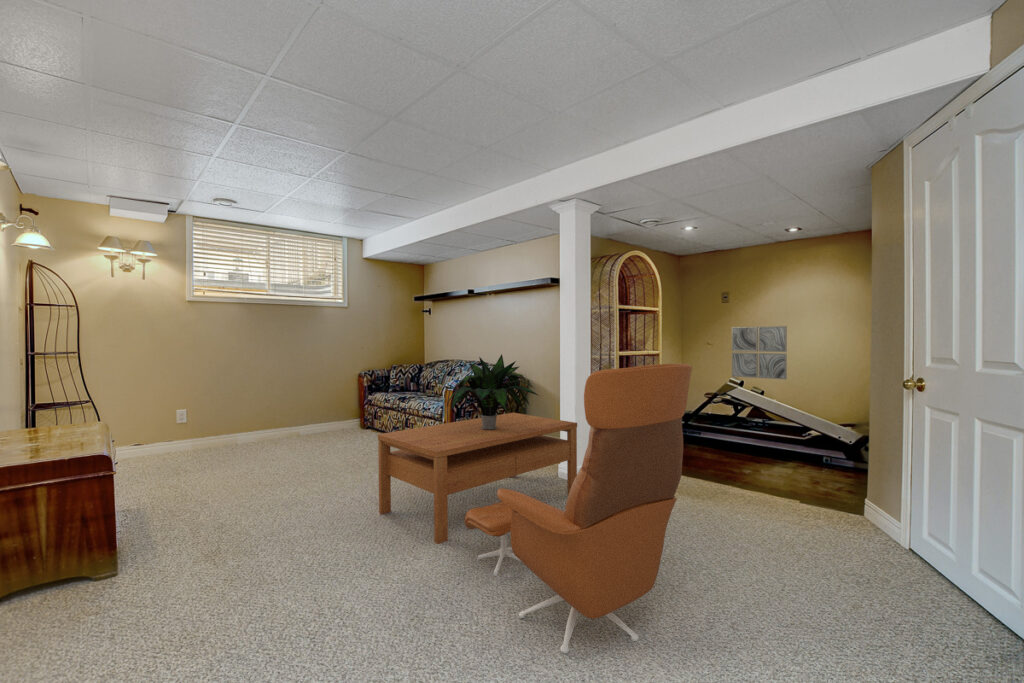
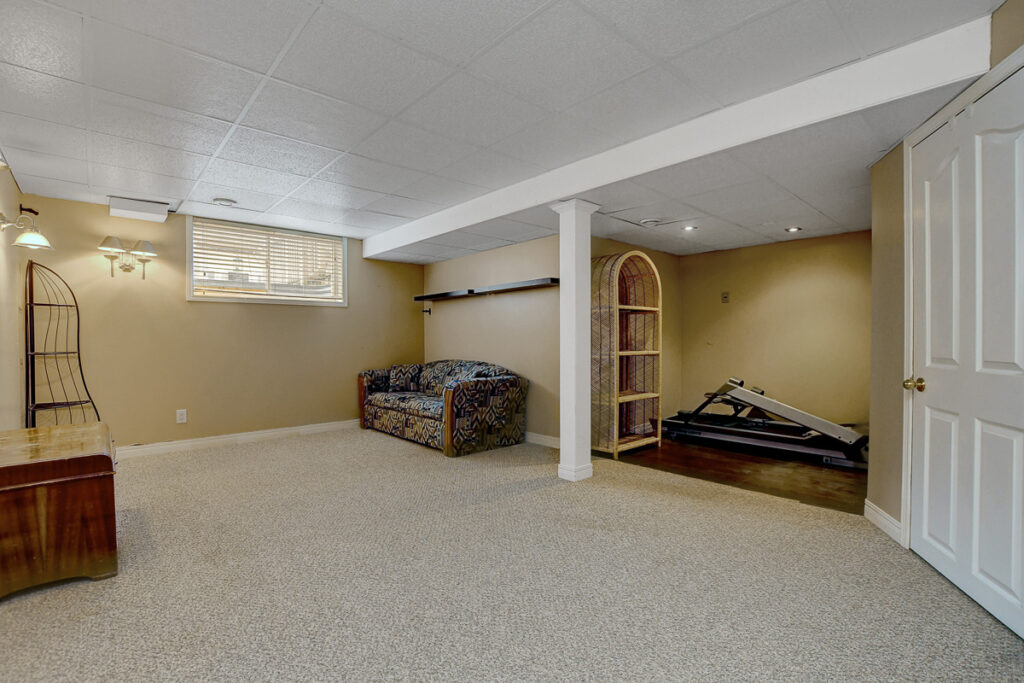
- coffee table [377,412,578,545]
- lounge chair [464,362,693,654]
- potted plant [445,353,540,430]
- wall art [731,325,788,381]
